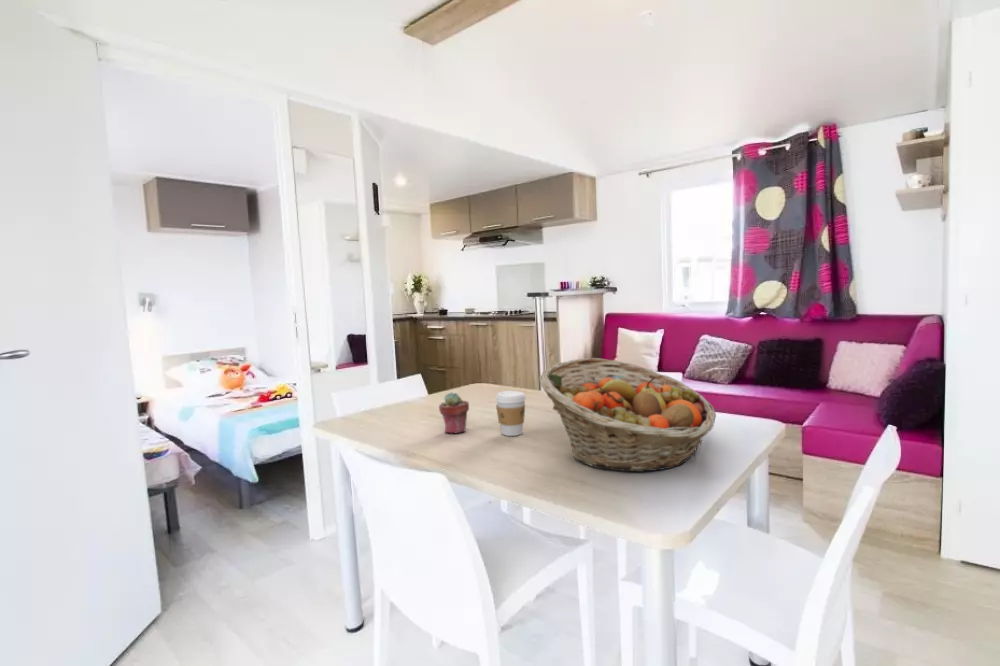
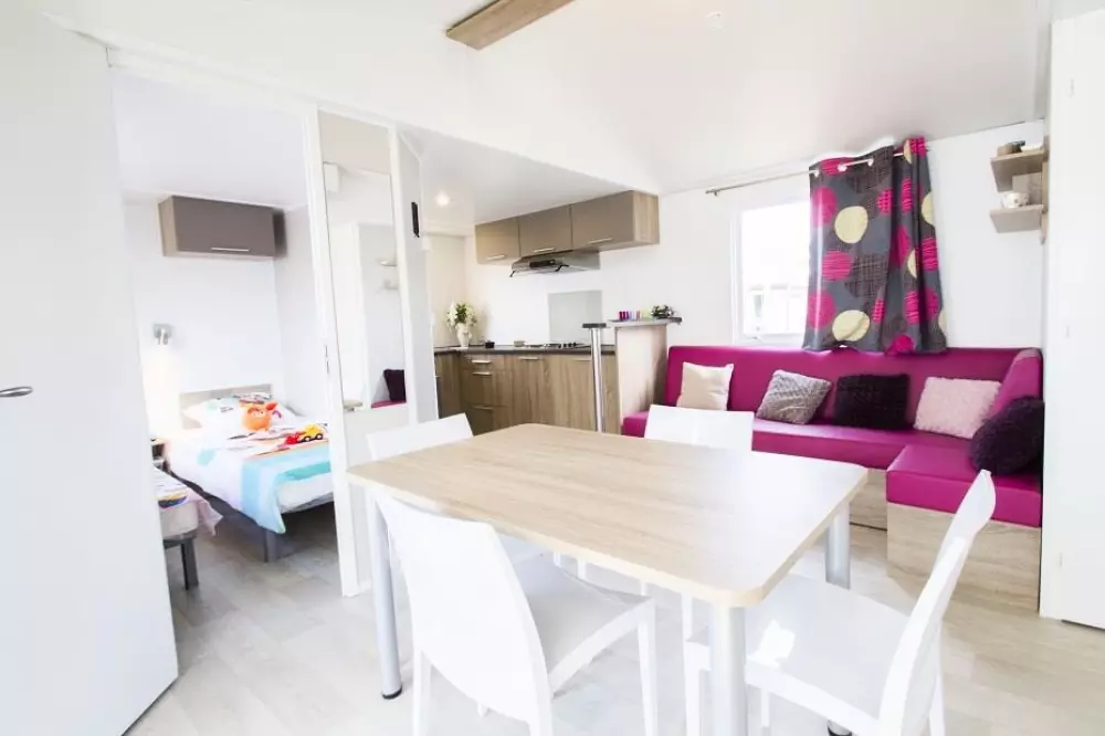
- fruit basket [539,357,717,473]
- coffee cup [495,390,527,437]
- potted succulent [438,391,470,434]
